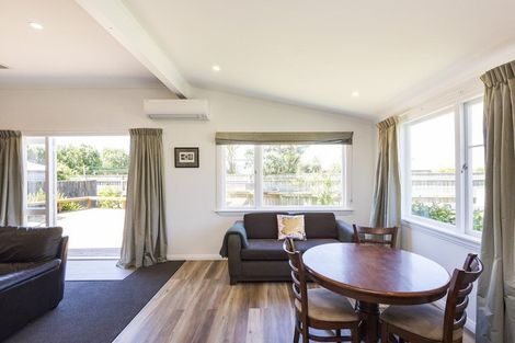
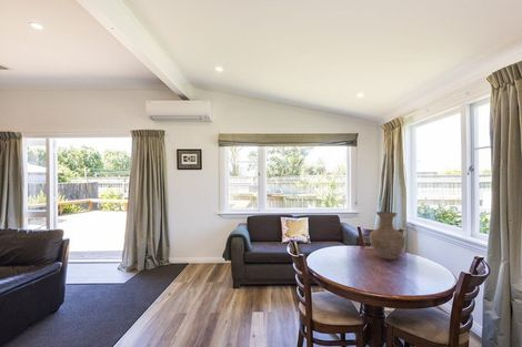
+ vase [369,211,406,261]
